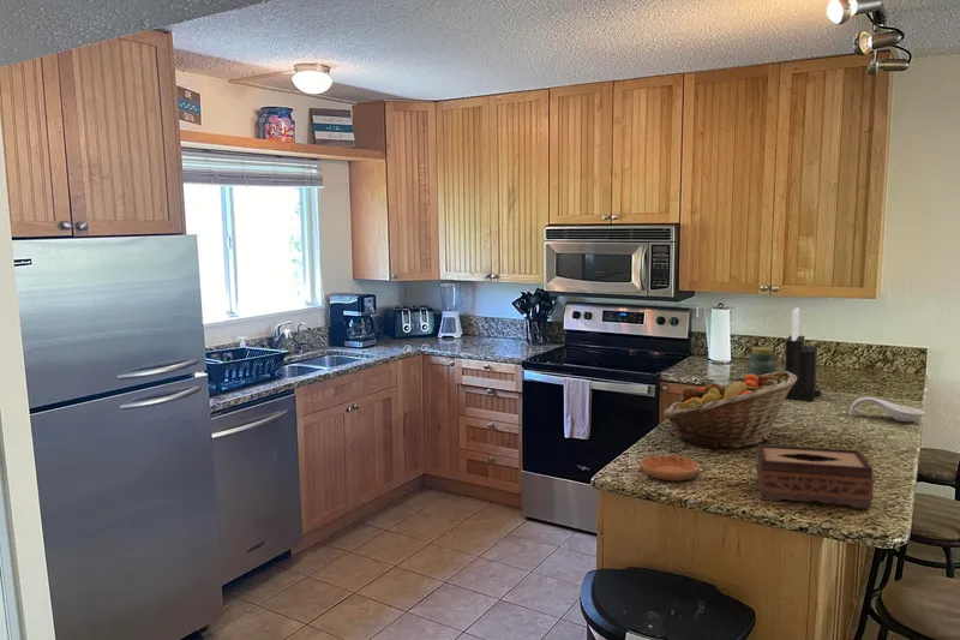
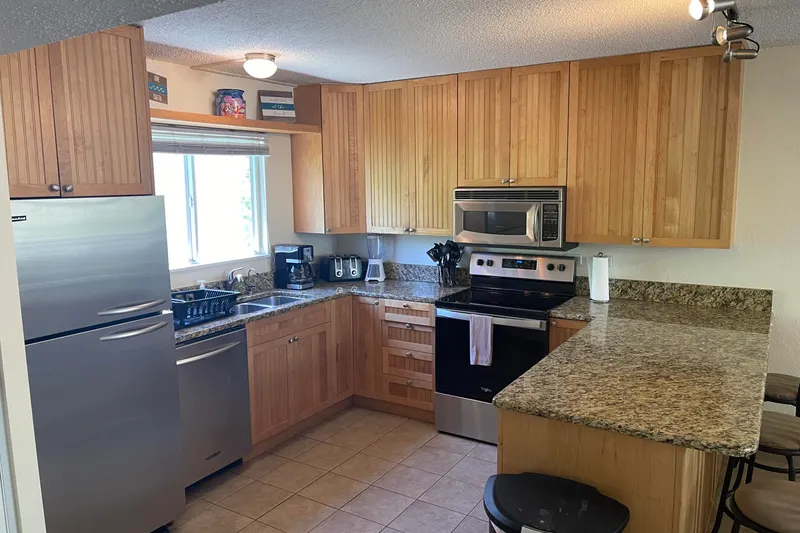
- saucer [640,454,702,482]
- tissue box [755,443,875,510]
- knife block [784,307,822,402]
- fruit basket [661,370,797,450]
- spoon rest [848,396,926,423]
- jar [746,346,778,376]
